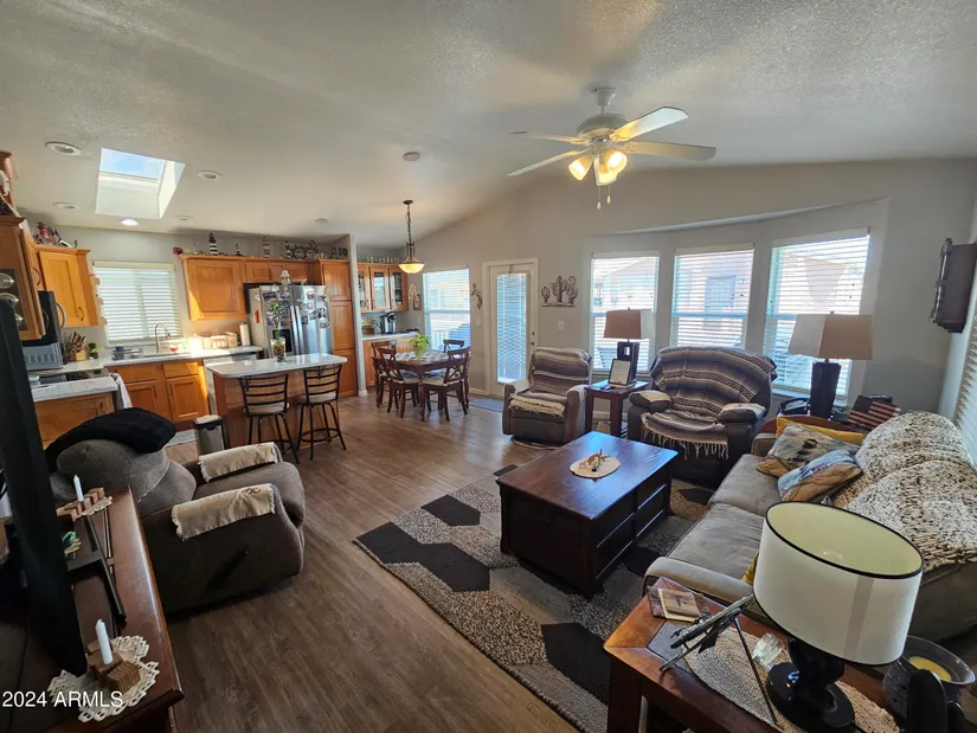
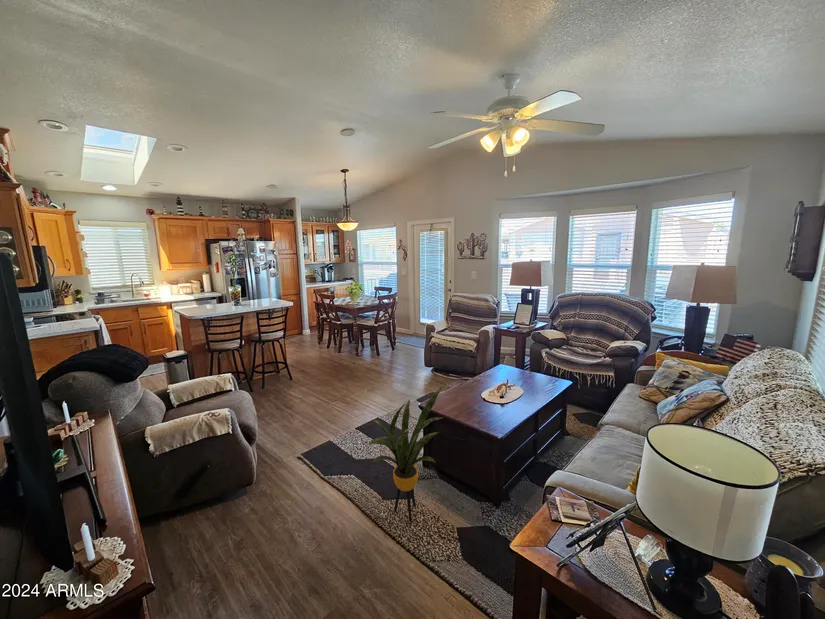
+ house plant [367,386,444,522]
